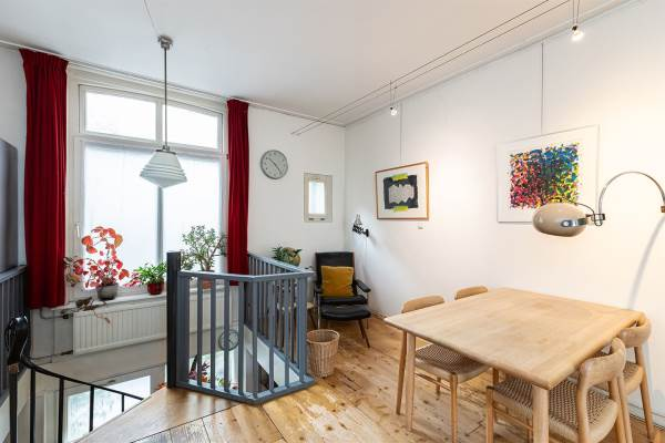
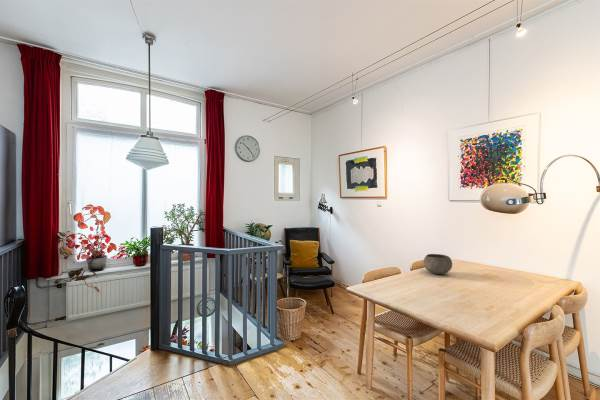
+ bowl [423,253,453,275]
